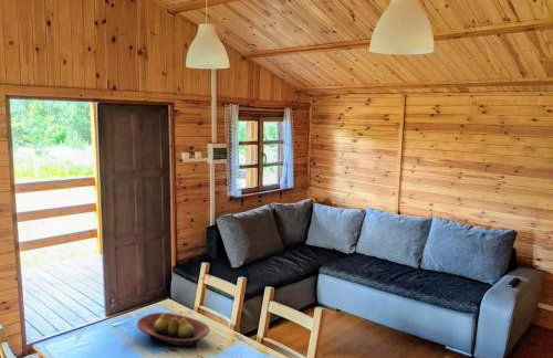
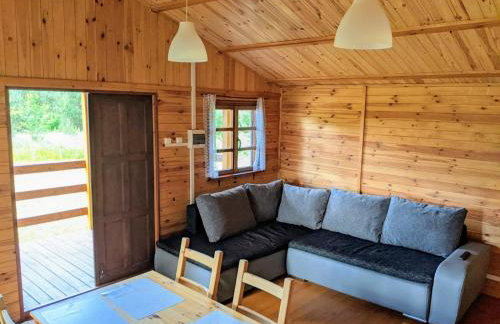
- fruit bowl [136,312,211,347]
